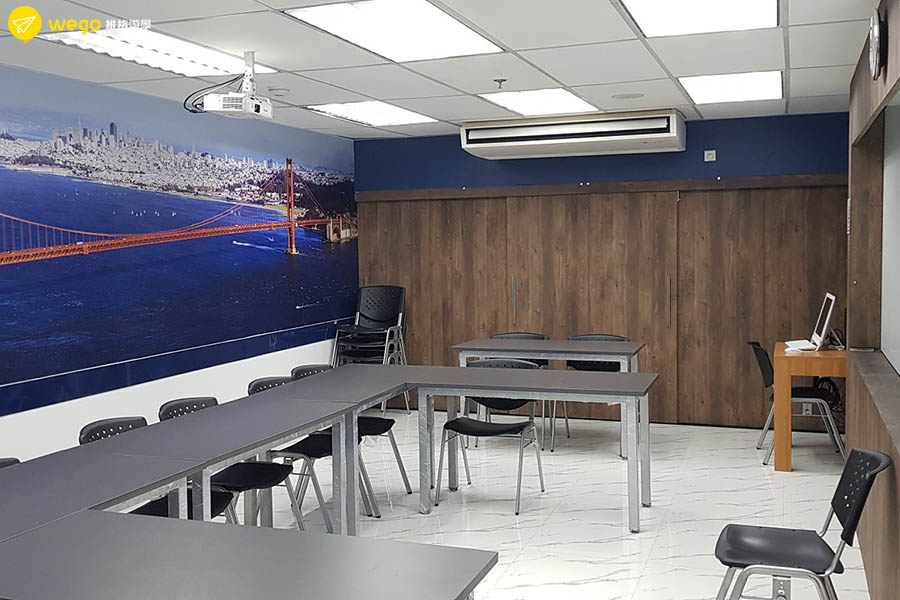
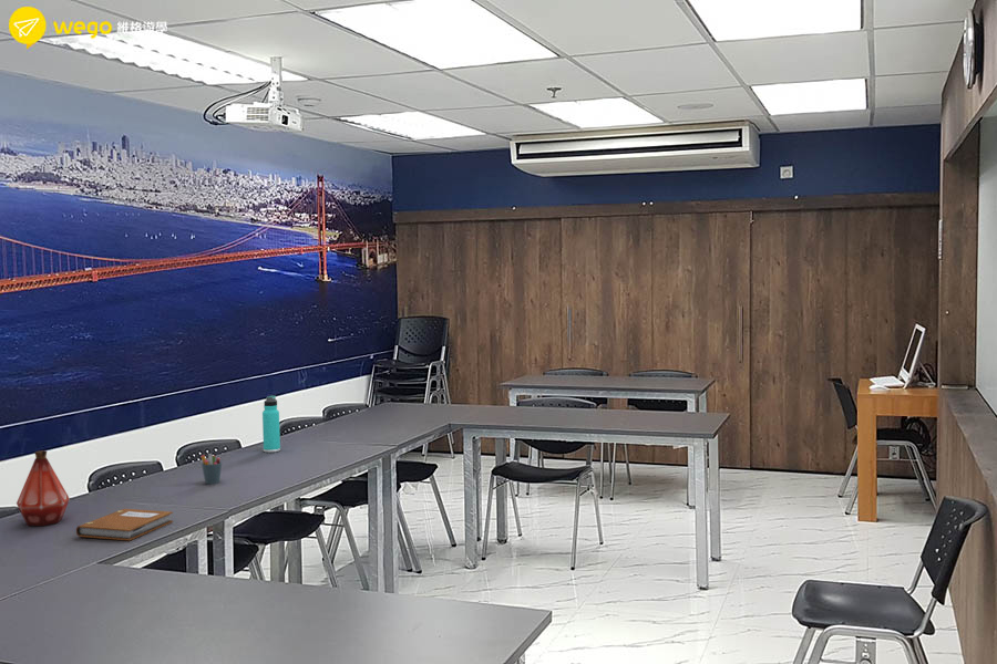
+ bottle [16,449,71,527]
+ pen holder [201,453,223,486]
+ thermos bottle [261,394,281,454]
+ notebook [75,508,174,541]
